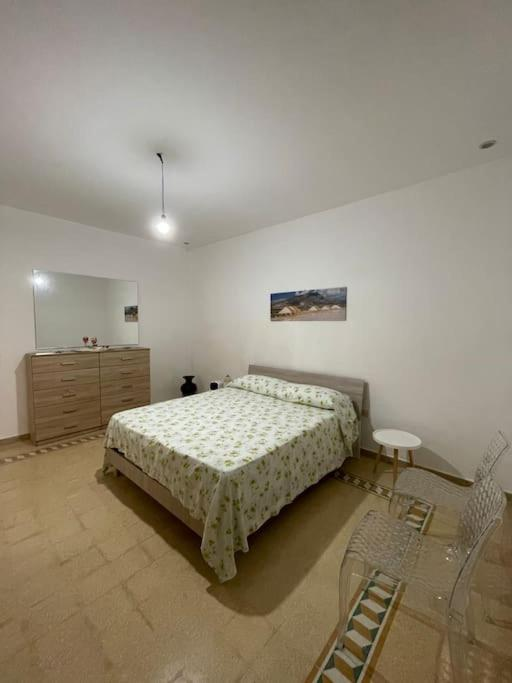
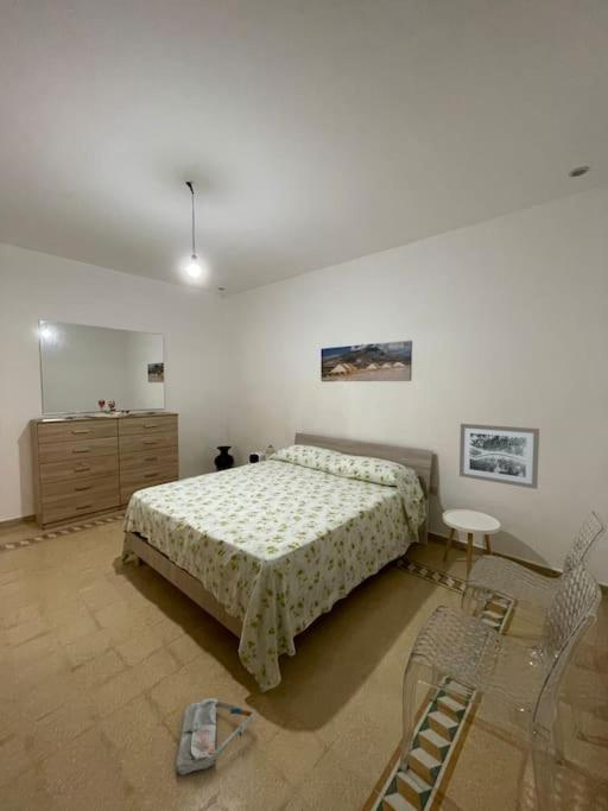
+ bag [175,697,255,777]
+ wall art [458,423,540,490]
